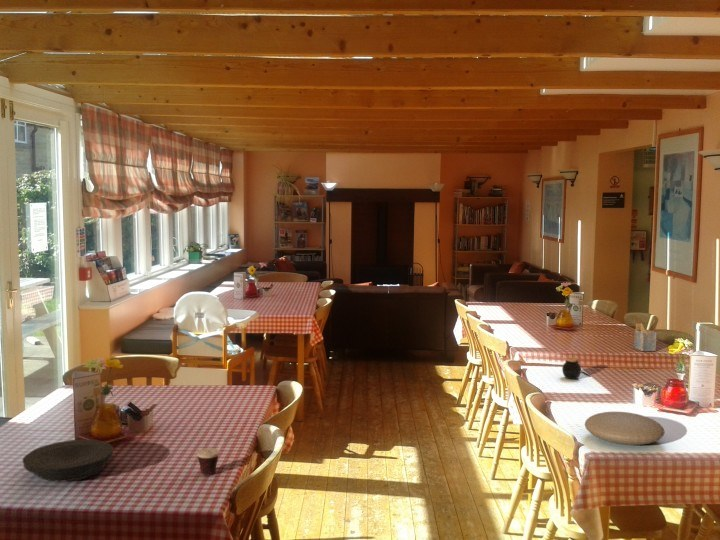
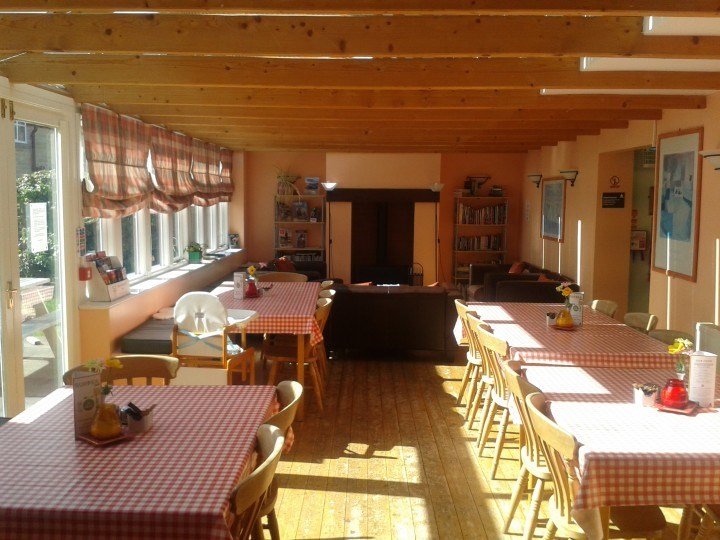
- napkin holder [633,322,657,352]
- cup [196,434,238,476]
- plate [584,411,666,446]
- jar [561,356,582,380]
- plate [22,439,114,483]
